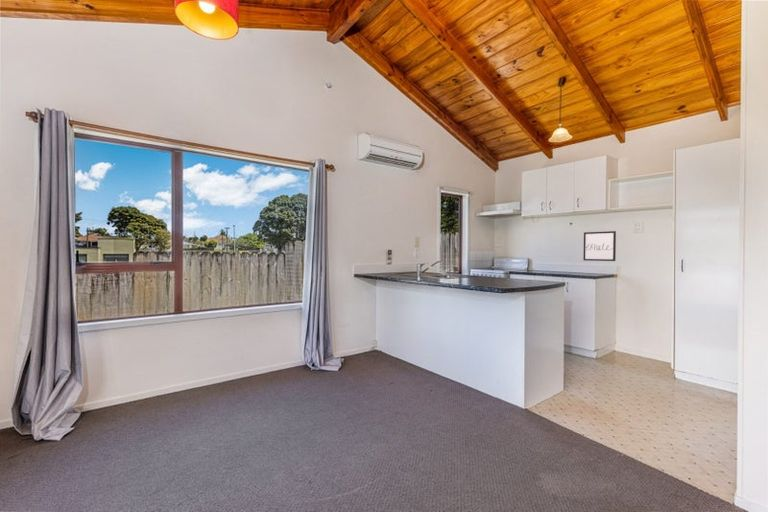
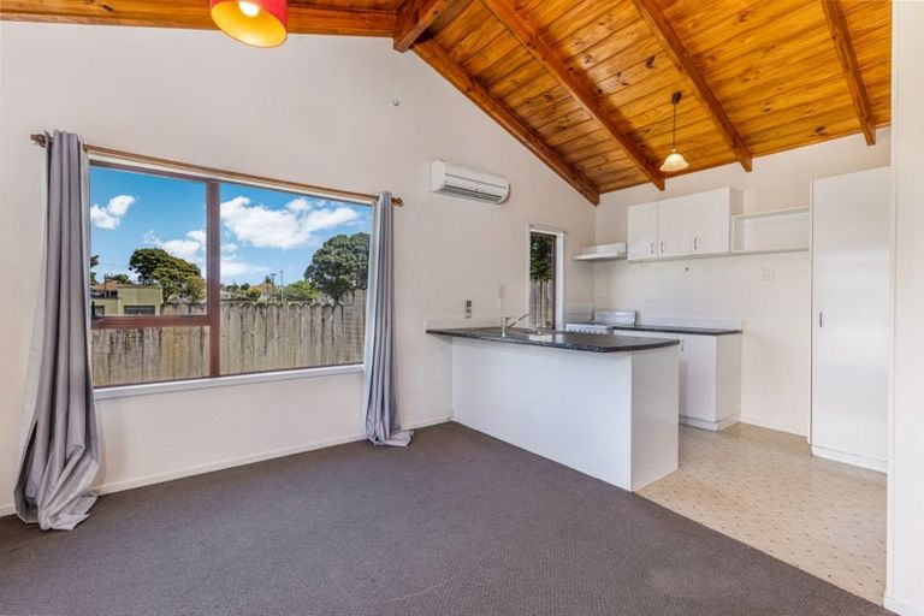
- wall art [582,230,617,262]
